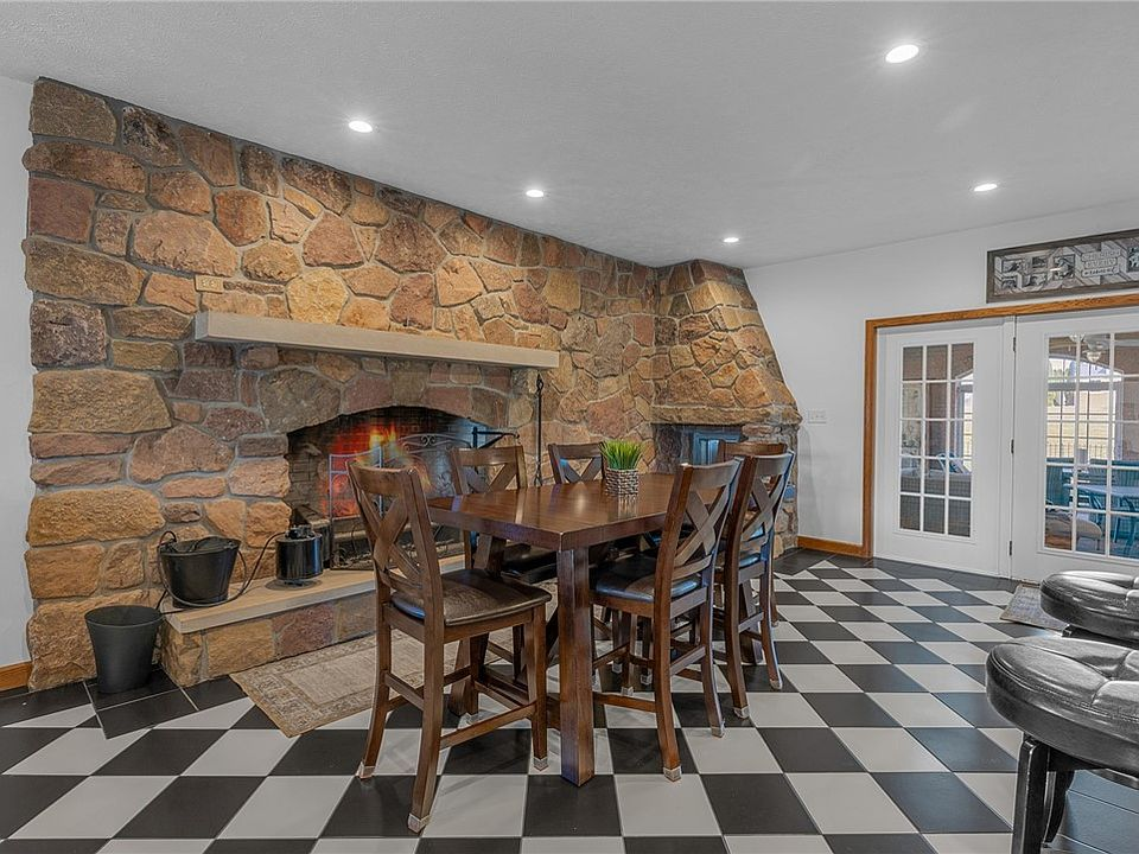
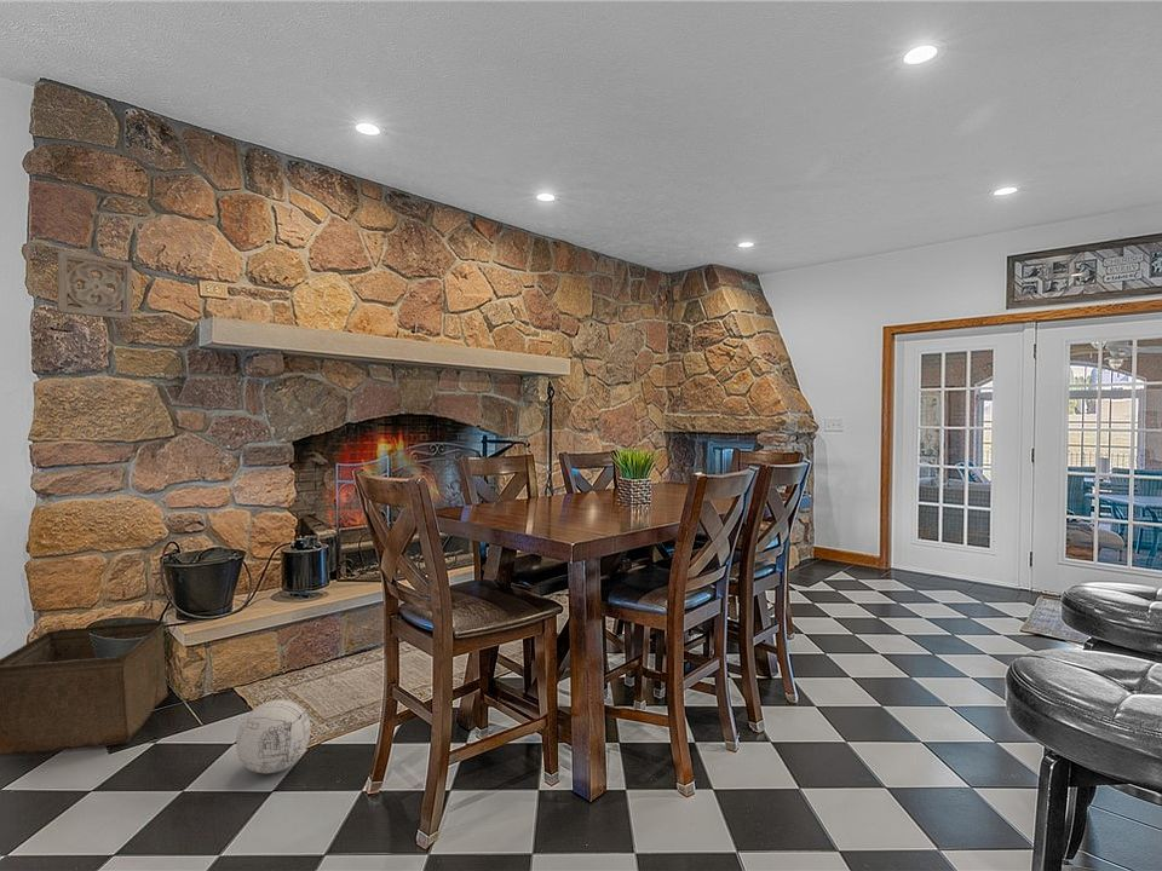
+ ball [235,699,311,774]
+ storage bin [0,621,169,757]
+ wall ornament [56,249,133,322]
